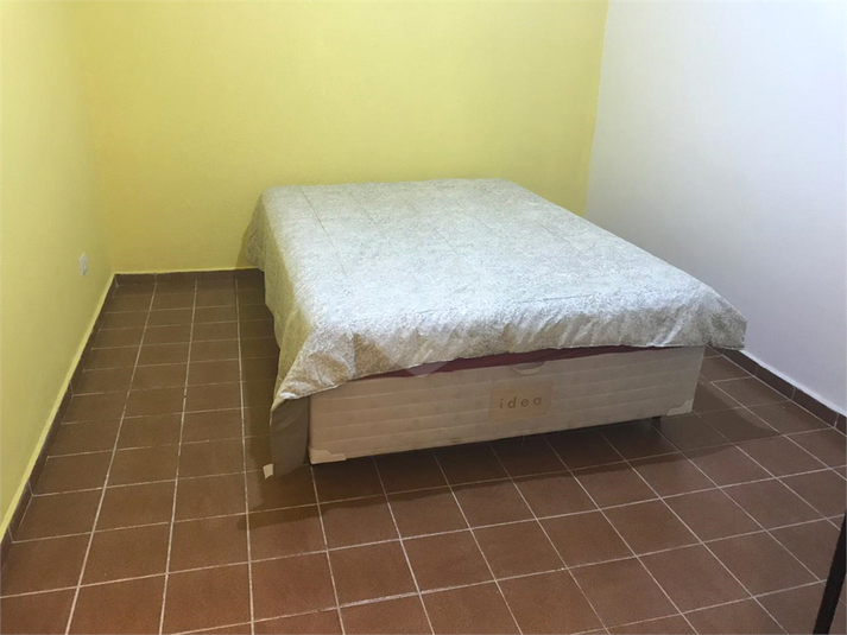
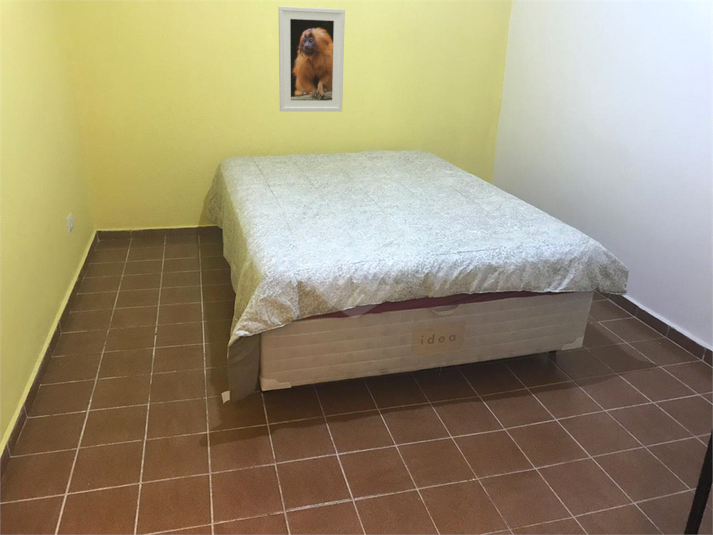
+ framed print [278,5,346,112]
